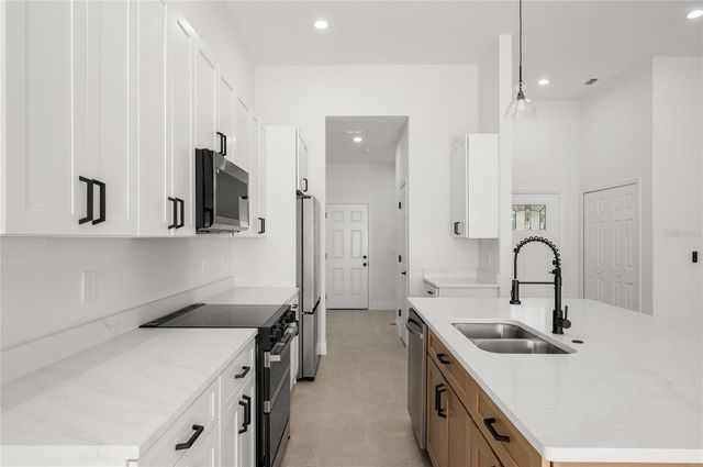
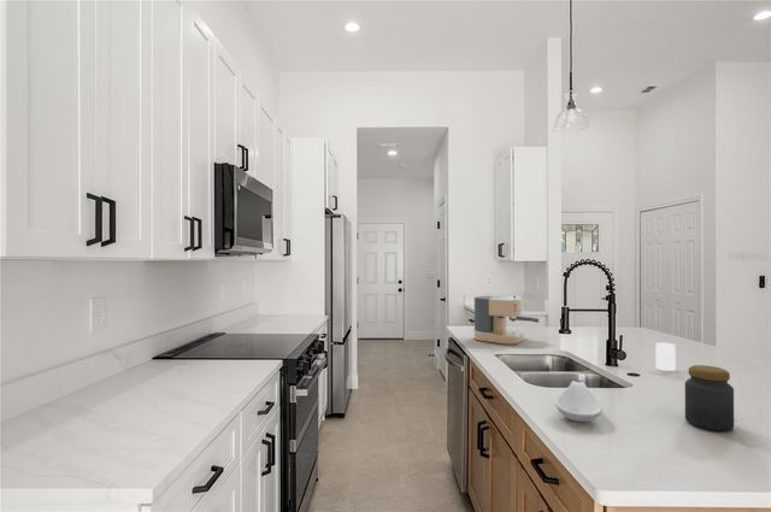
+ coffee maker [472,294,540,346]
+ spoon rest [554,379,602,423]
+ jar [684,364,735,432]
+ cup [654,342,677,372]
